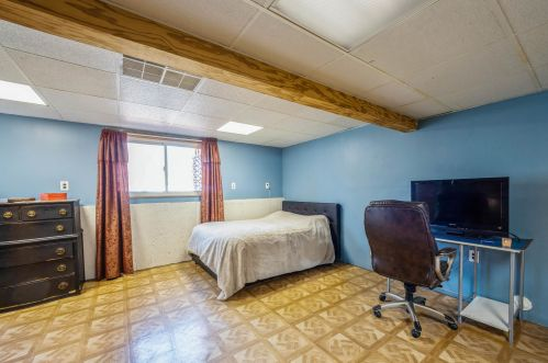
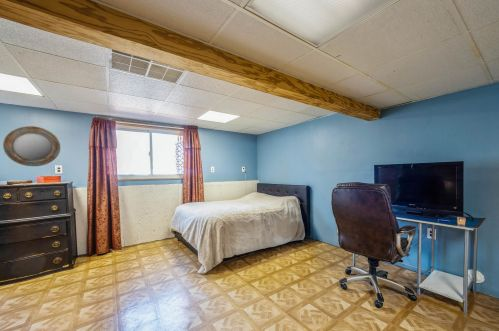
+ home mirror [2,125,61,167]
